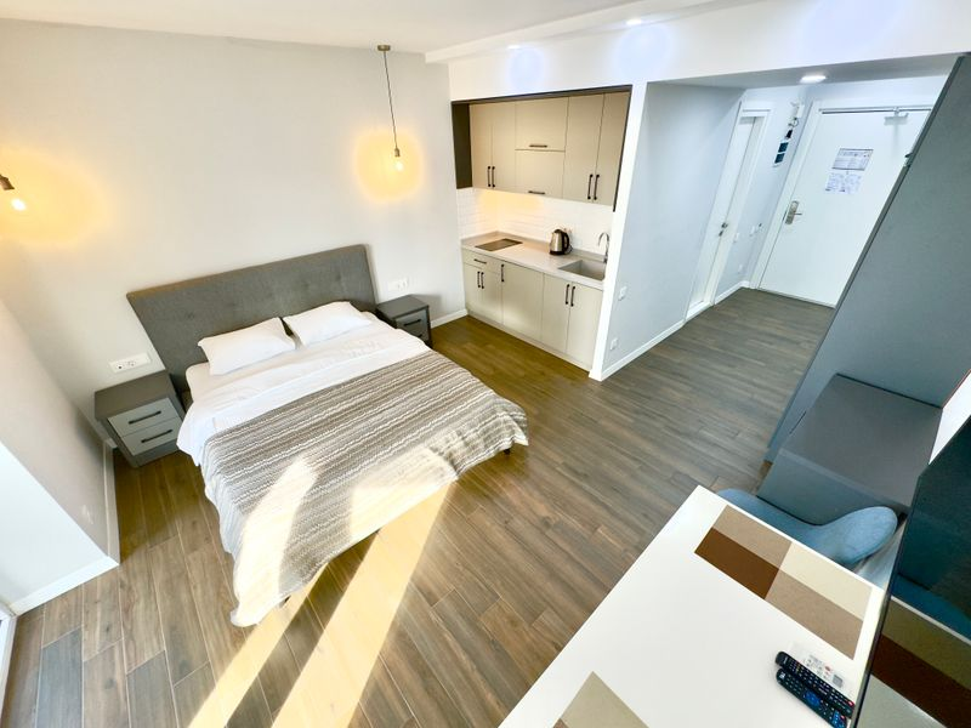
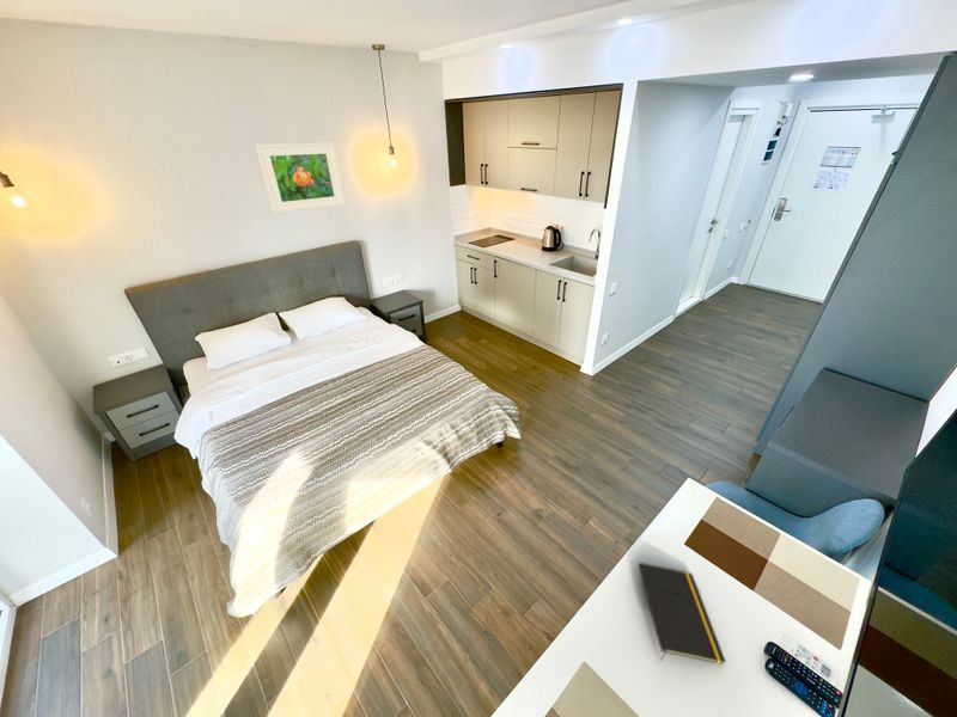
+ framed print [254,141,346,215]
+ notepad [638,562,727,666]
